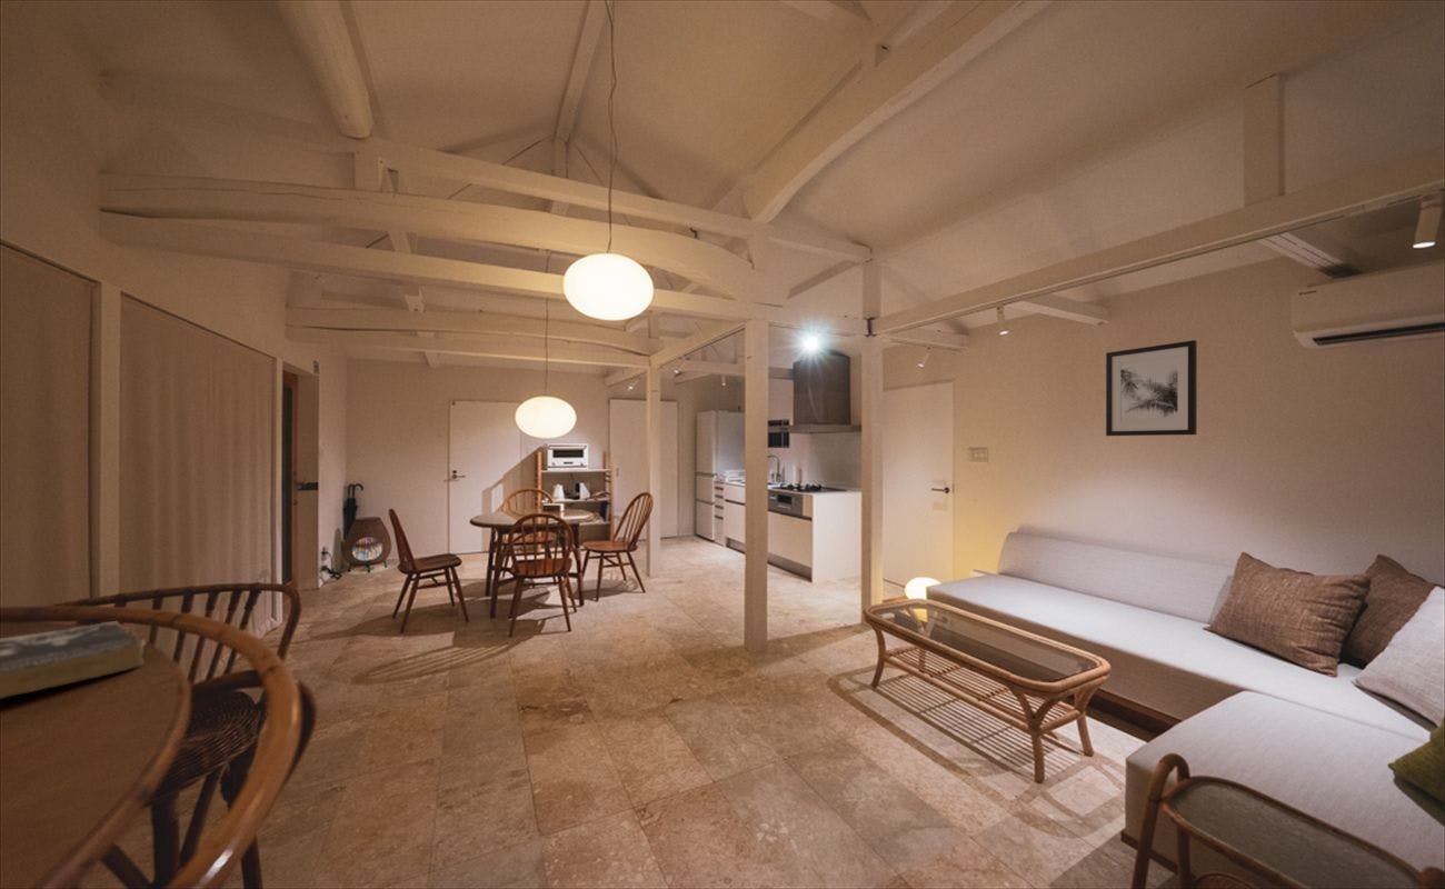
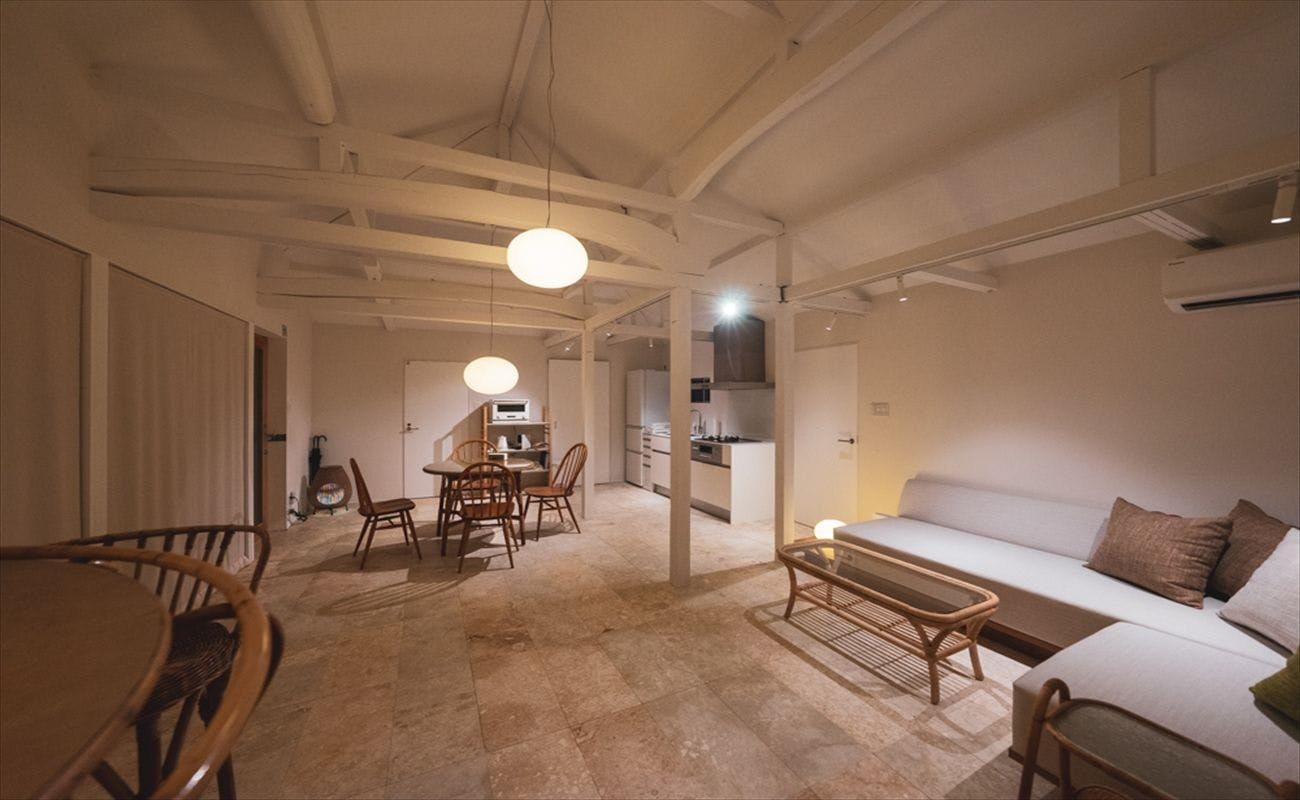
- book [0,620,147,700]
- wall art [1105,339,1198,437]
